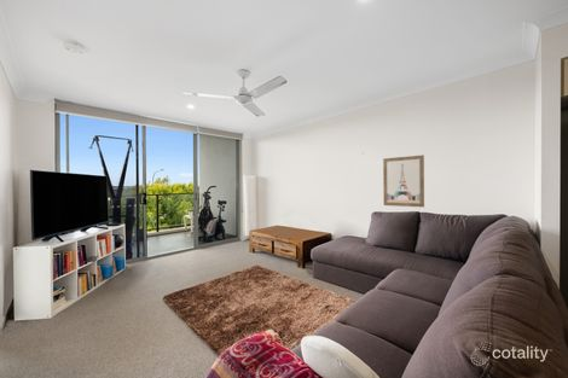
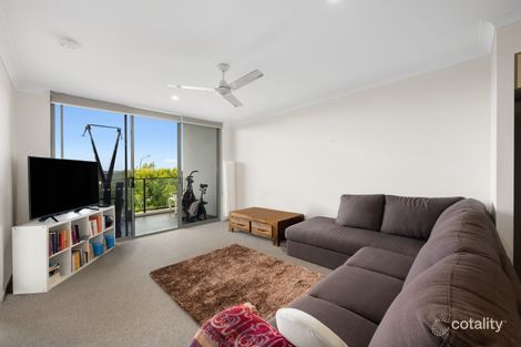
- wall art [382,153,425,208]
